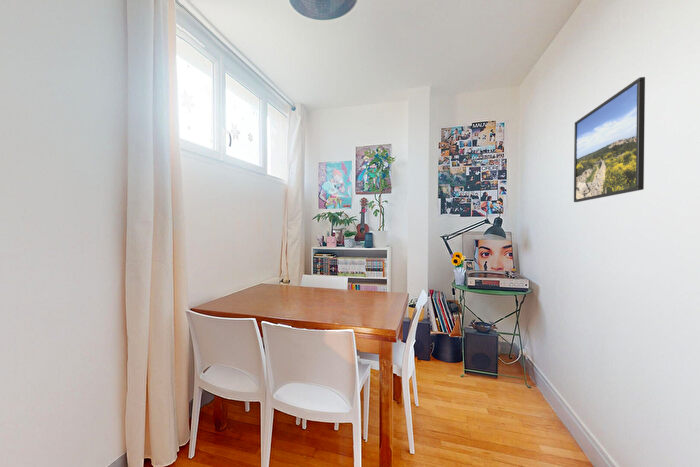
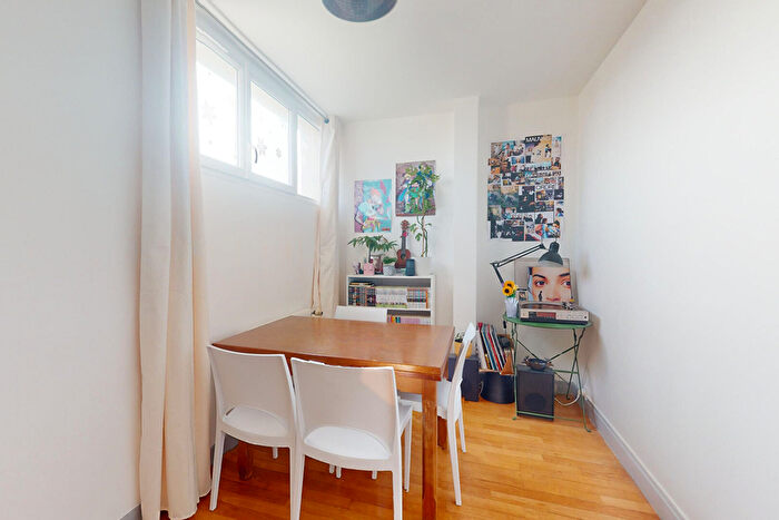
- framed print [573,76,646,203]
